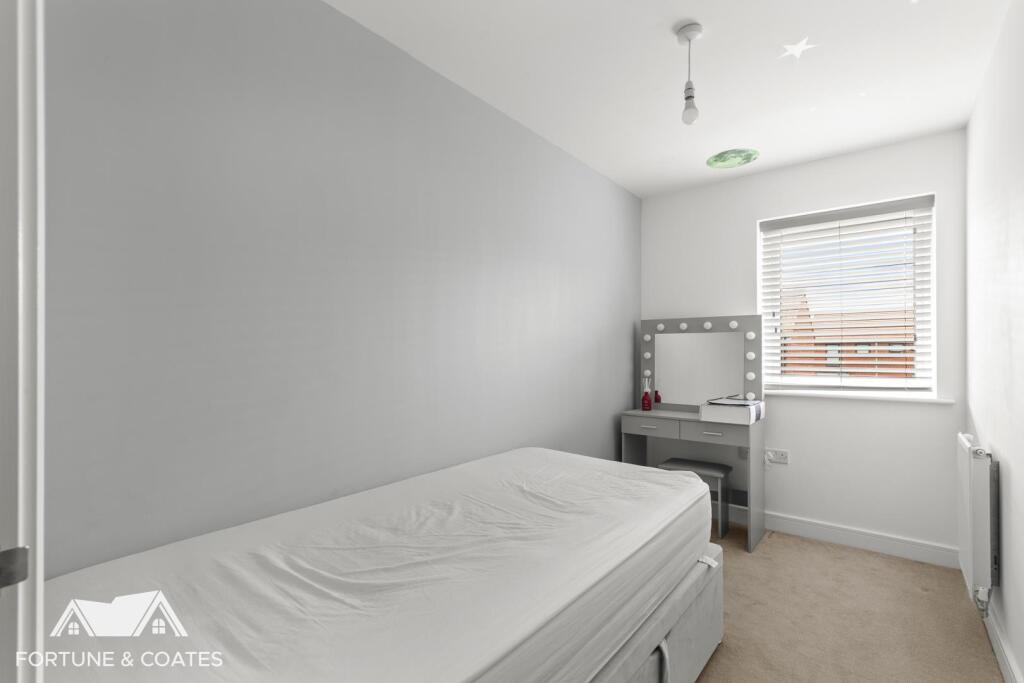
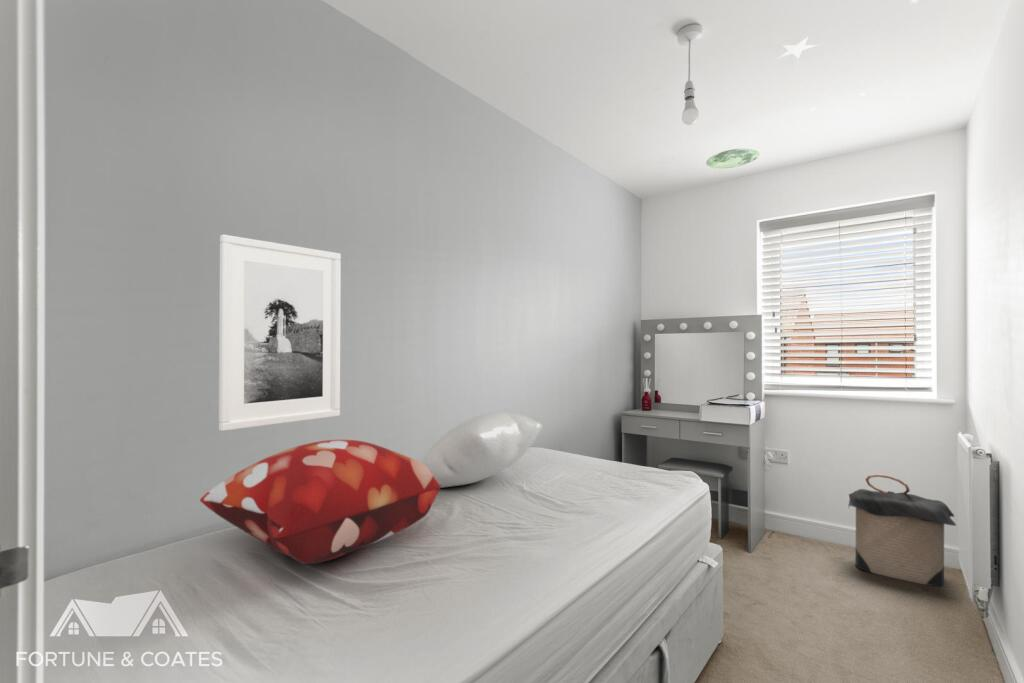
+ decorative pillow [199,439,441,565]
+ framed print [218,233,342,432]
+ pillow [420,411,544,489]
+ laundry hamper [847,473,957,587]
